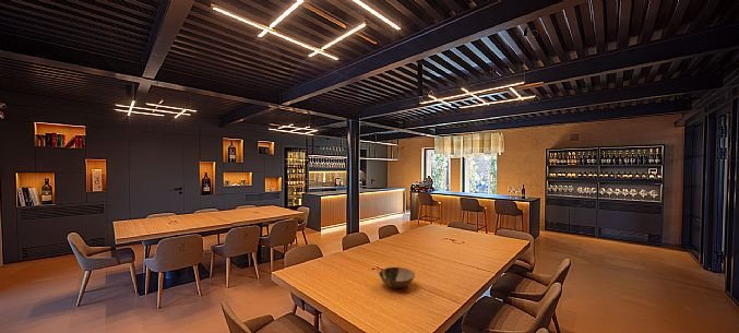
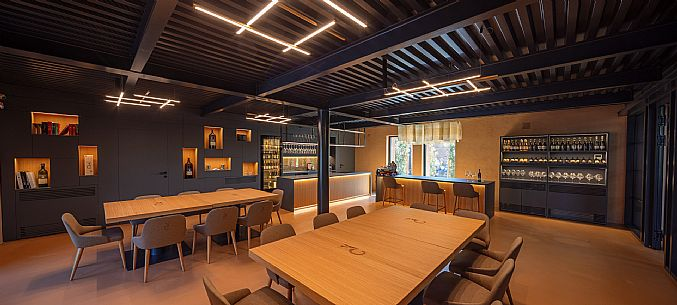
- bowl [378,266,416,289]
